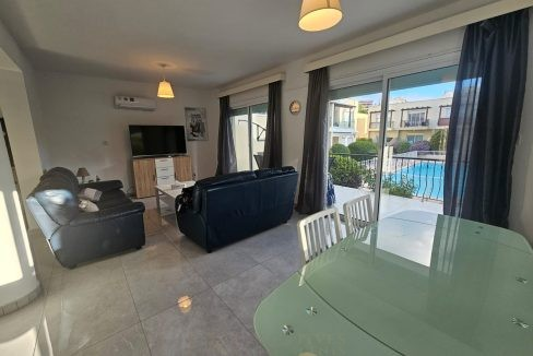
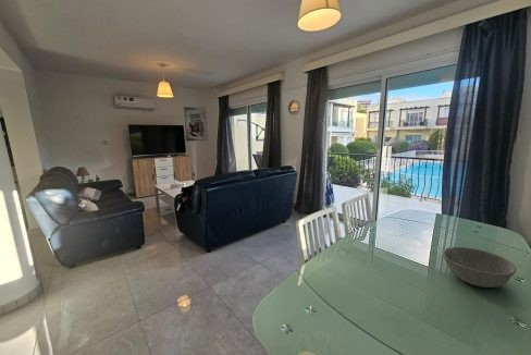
+ bowl [442,246,518,289]
